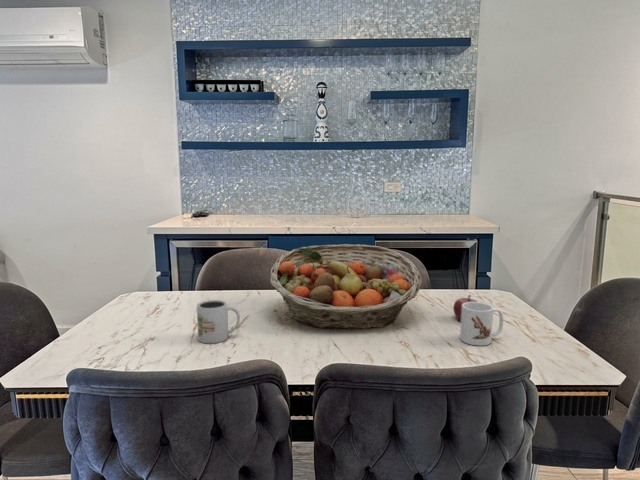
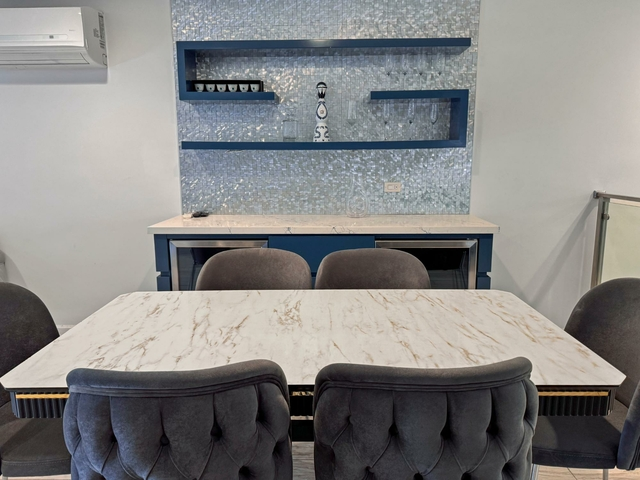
- mug [196,299,241,344]
- fruit [452,294,478,322]
- mug [459,301,504,347]
- fruit basket [269,243,423,330]
